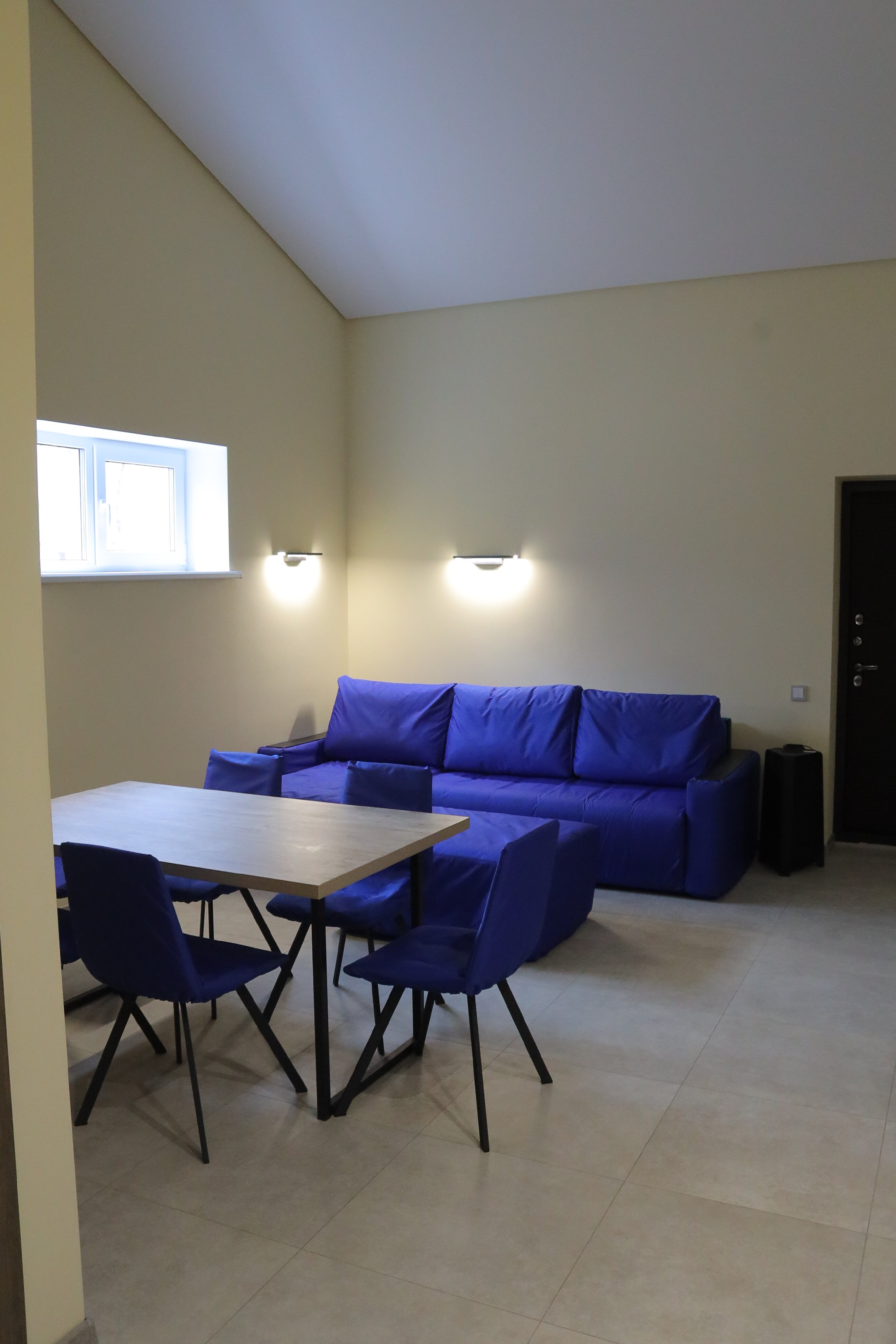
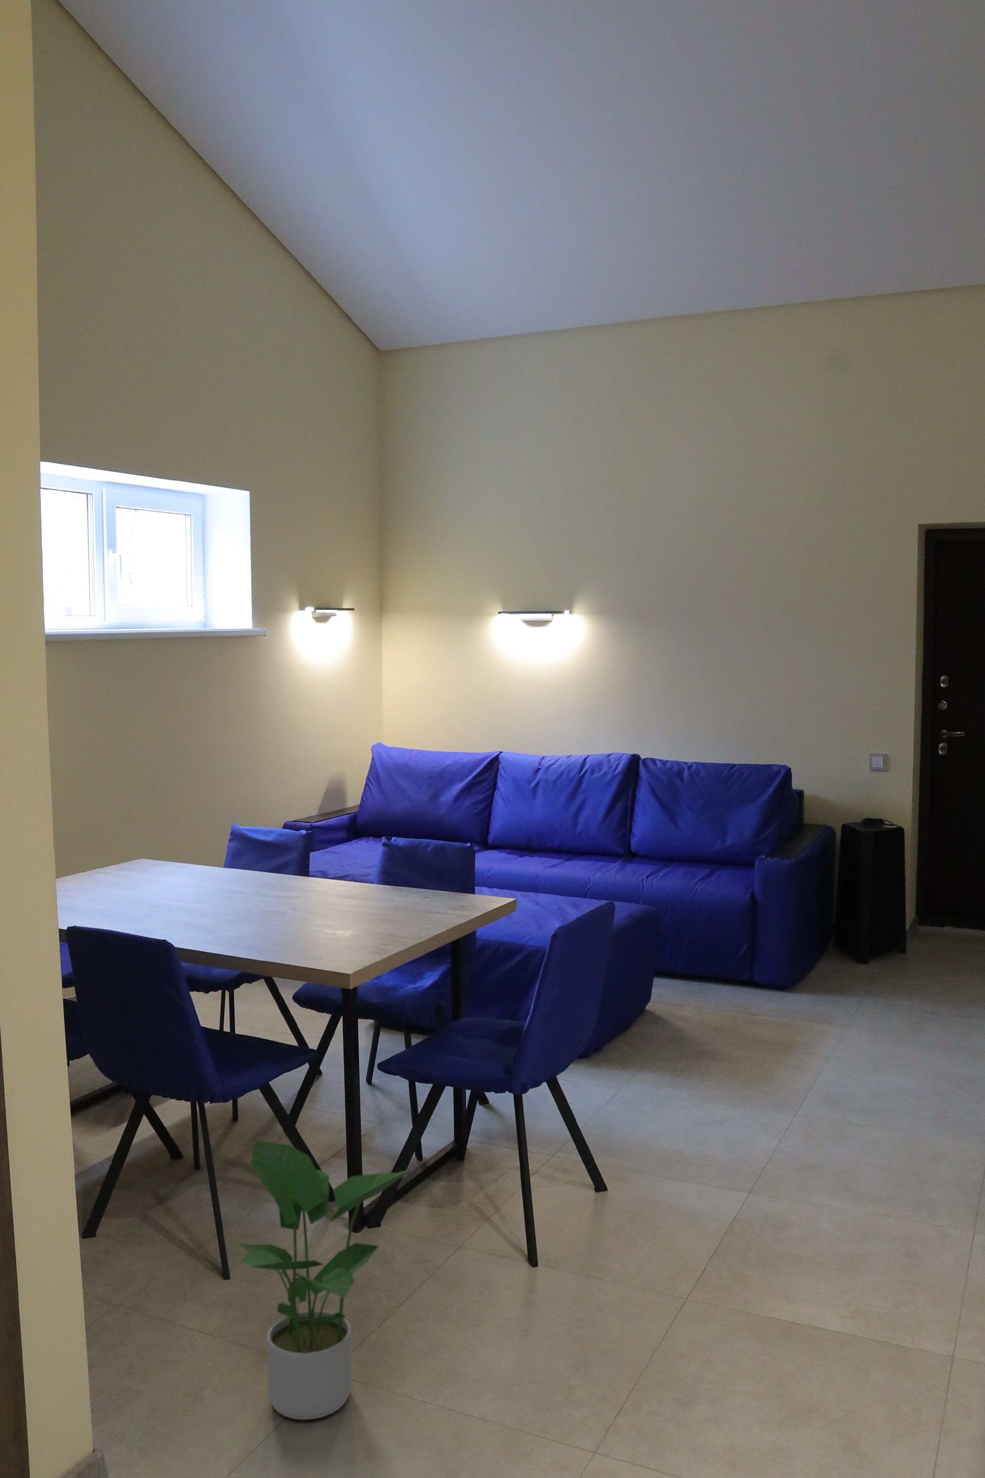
+ potted plant [237,1139,414,1420]
